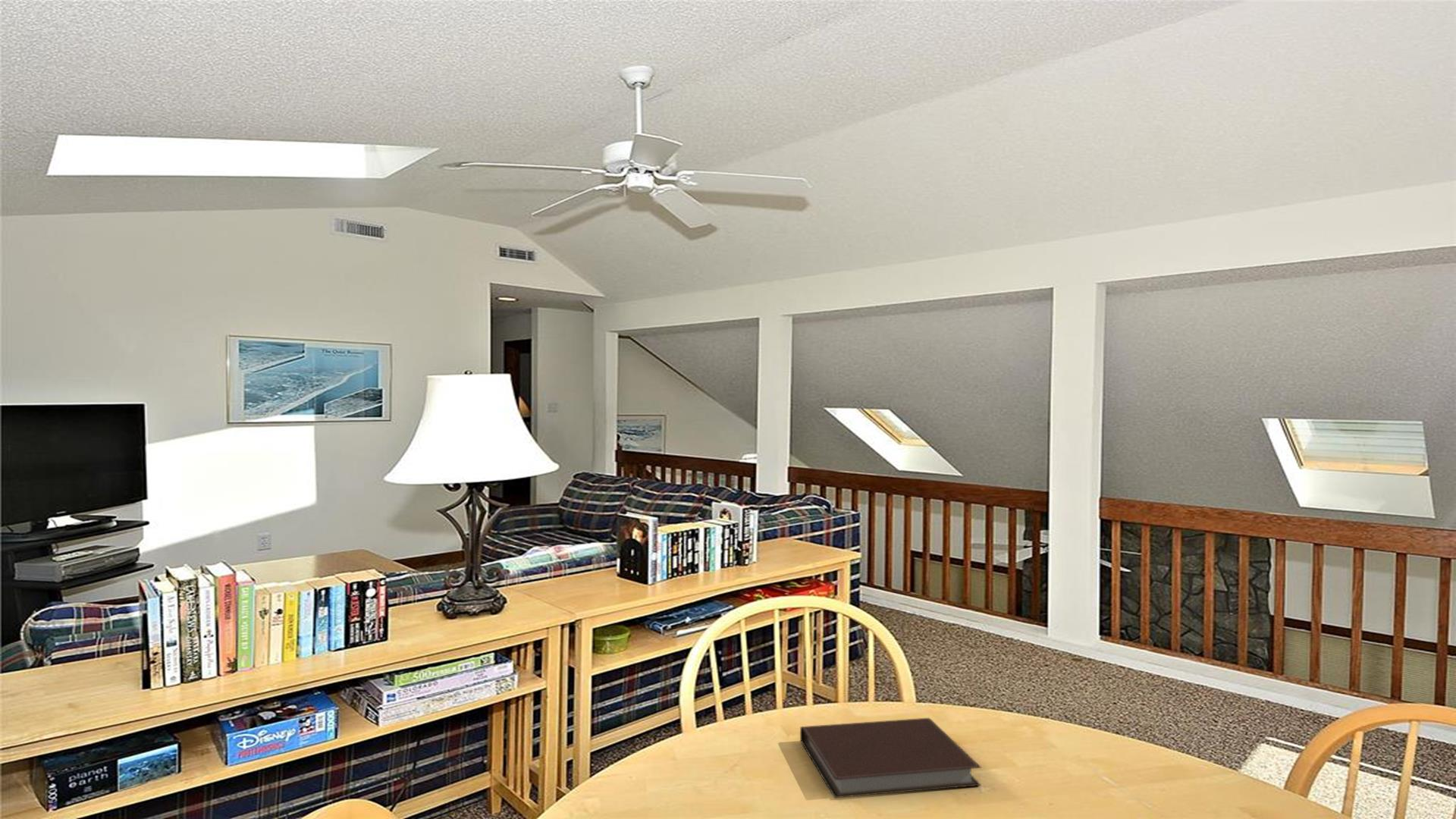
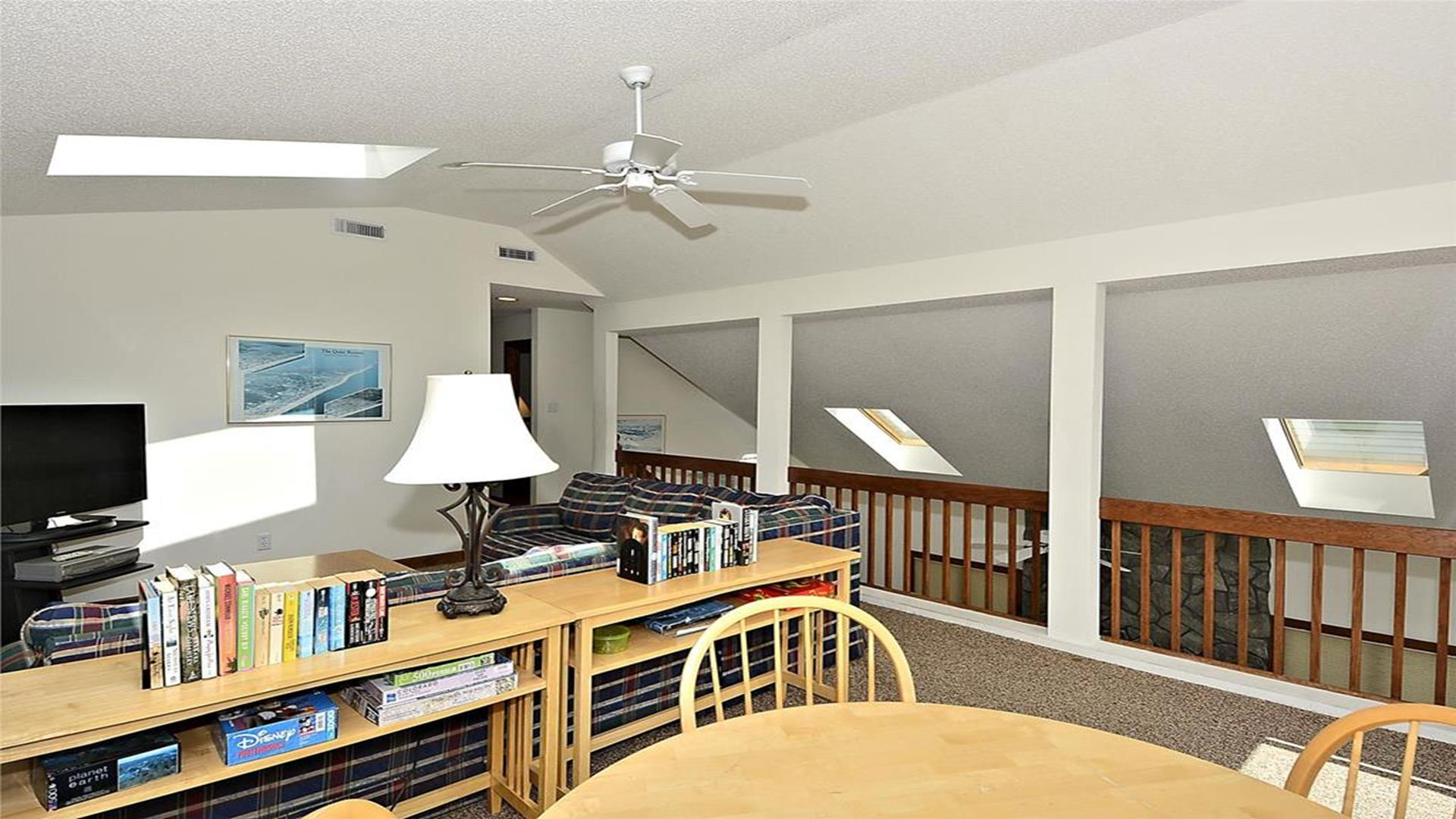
- notebook [799,717,982,799]
